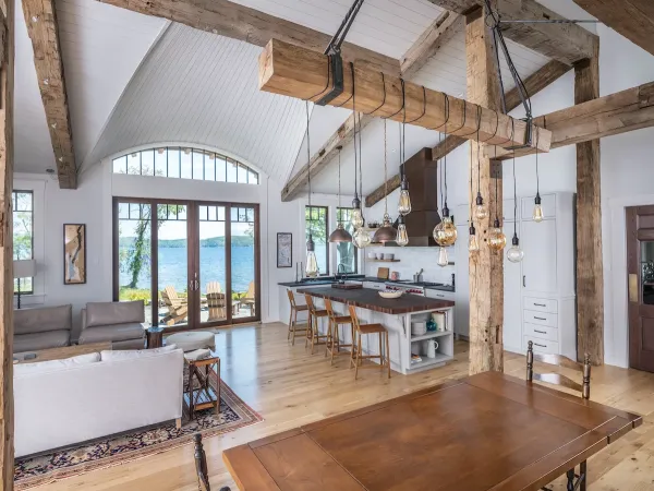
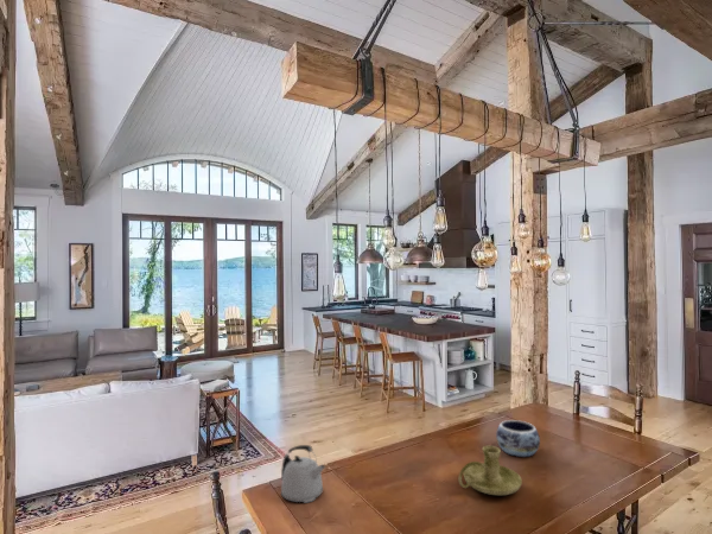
+ candle holder [458,445,523,496]
+ kettle [280,444,326,504]
+ decorative bowl [495,419,541,458]
